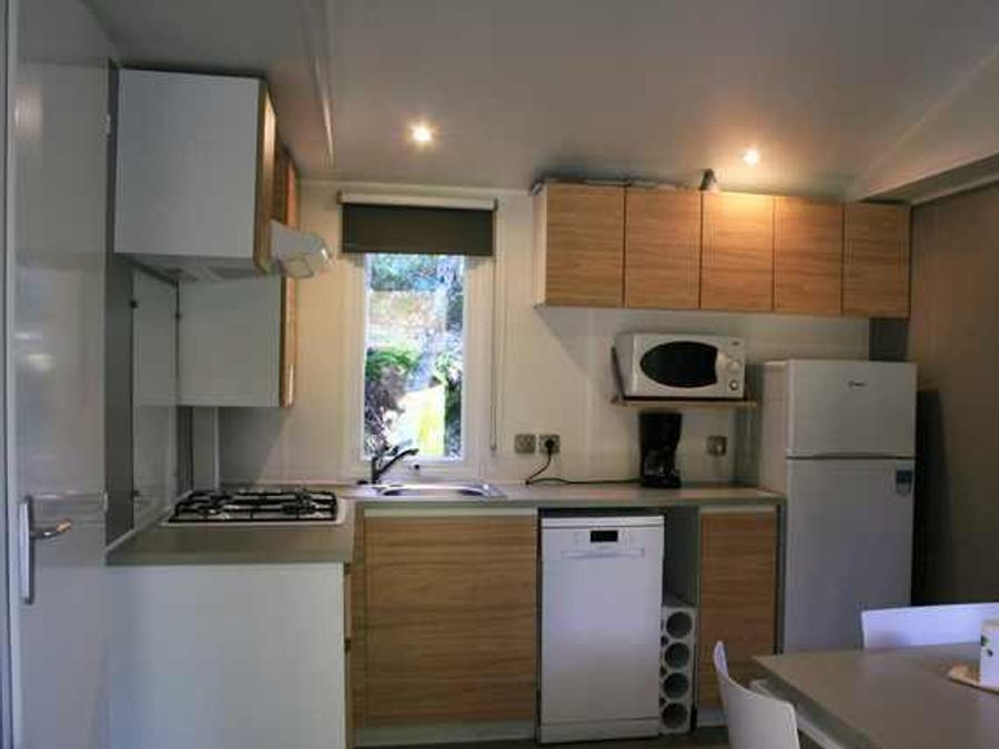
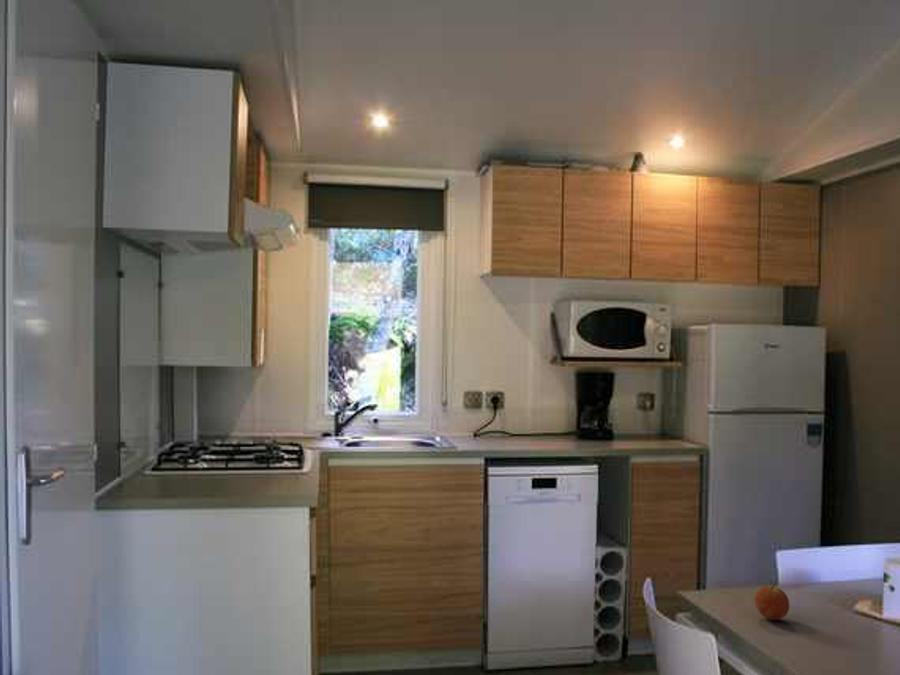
+ fruit [754,582,790,621]
